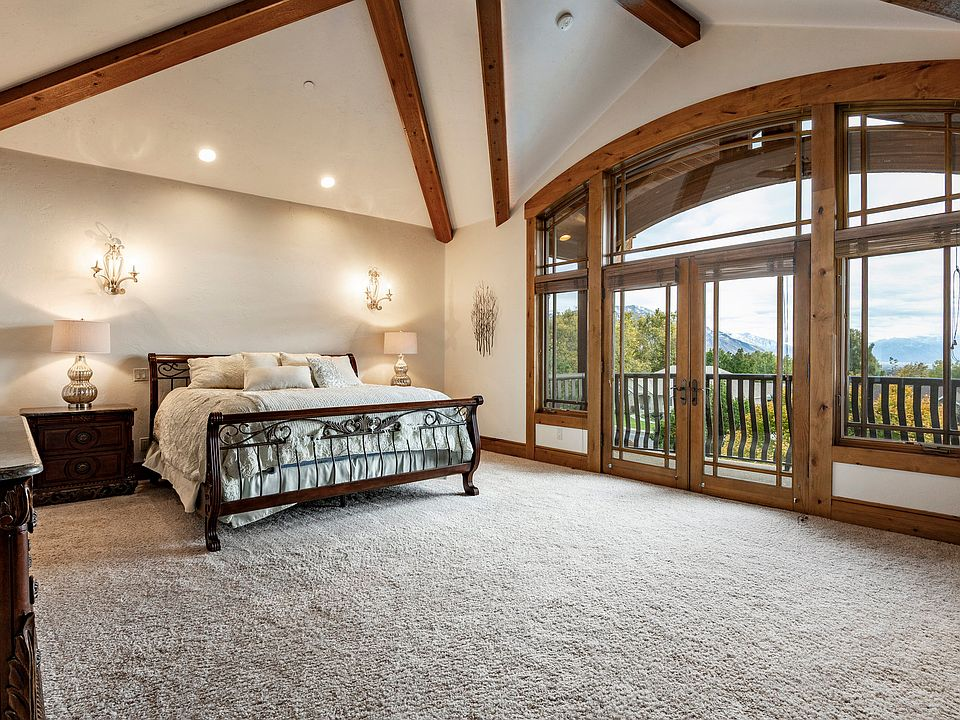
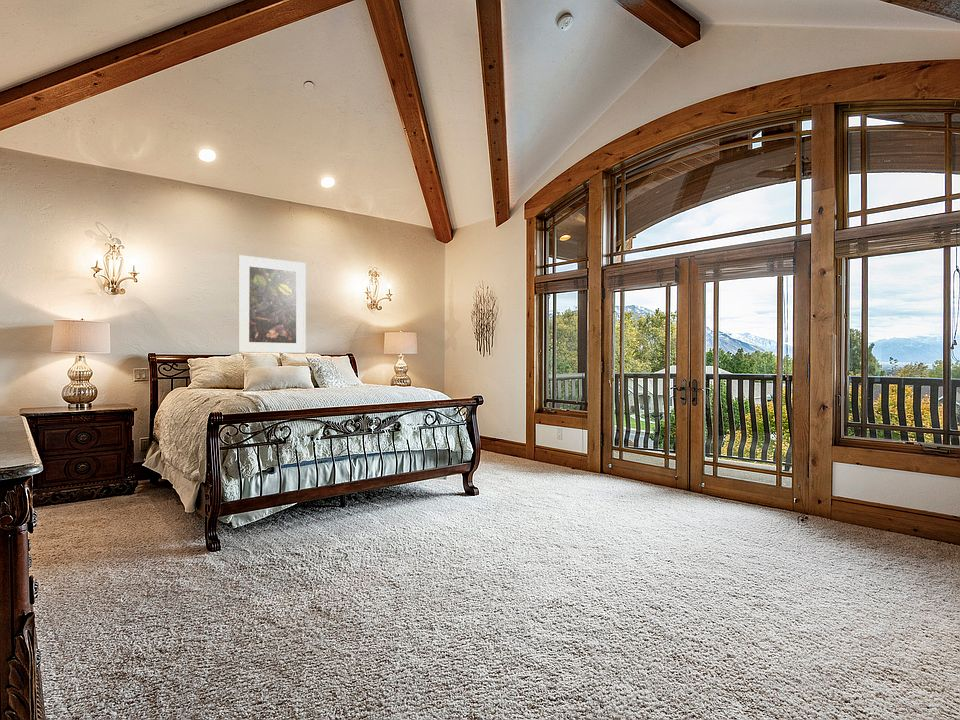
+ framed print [237,254,307,354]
